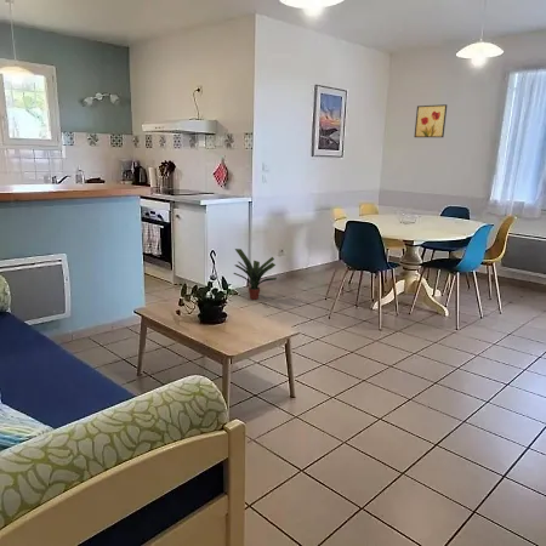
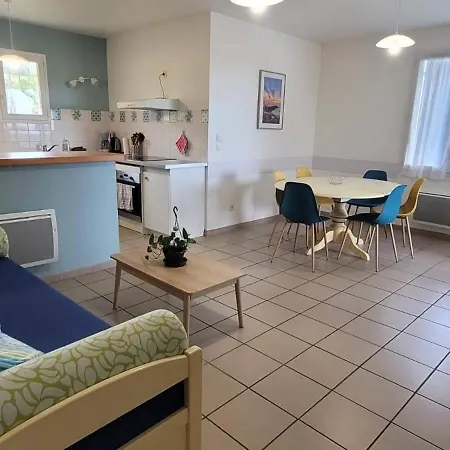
- wall art [414,103,448,138]
- potted plant [232,248,278,301]
